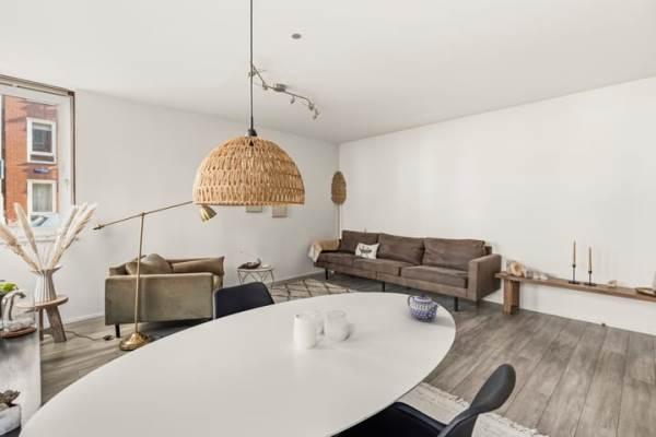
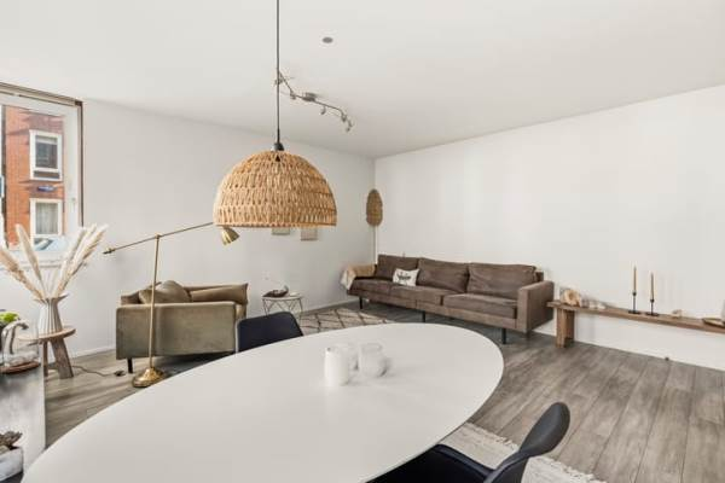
- teapot [407,293,441,322]
